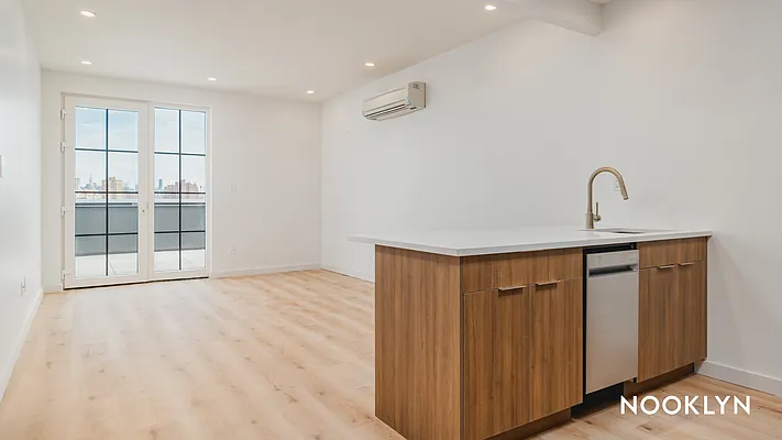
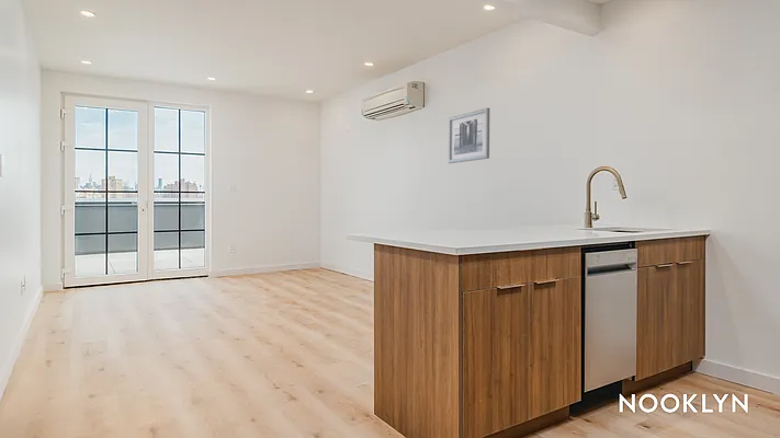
+ wall art [446,107,490,164]
